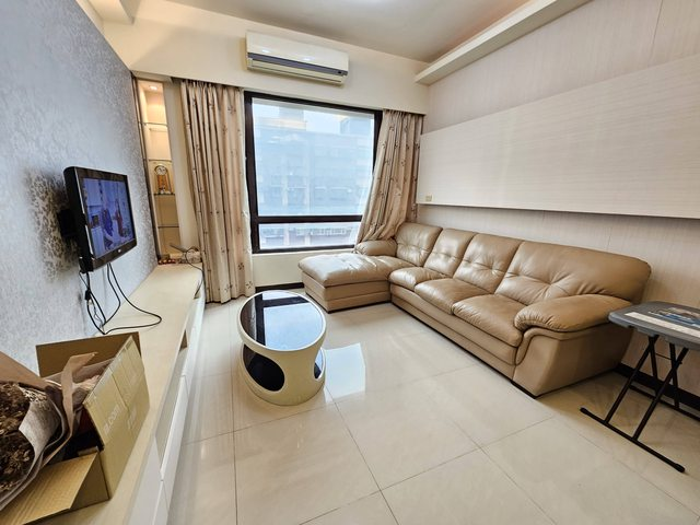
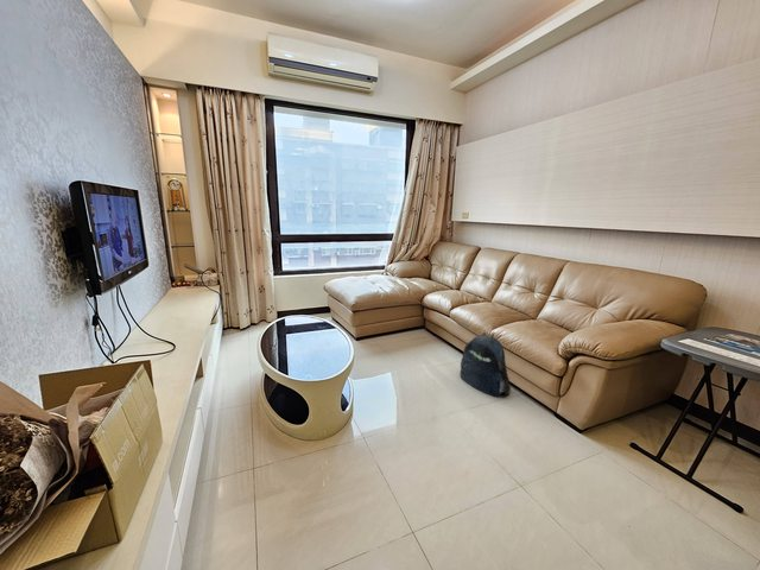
+ backpack [458,331,512,398]
